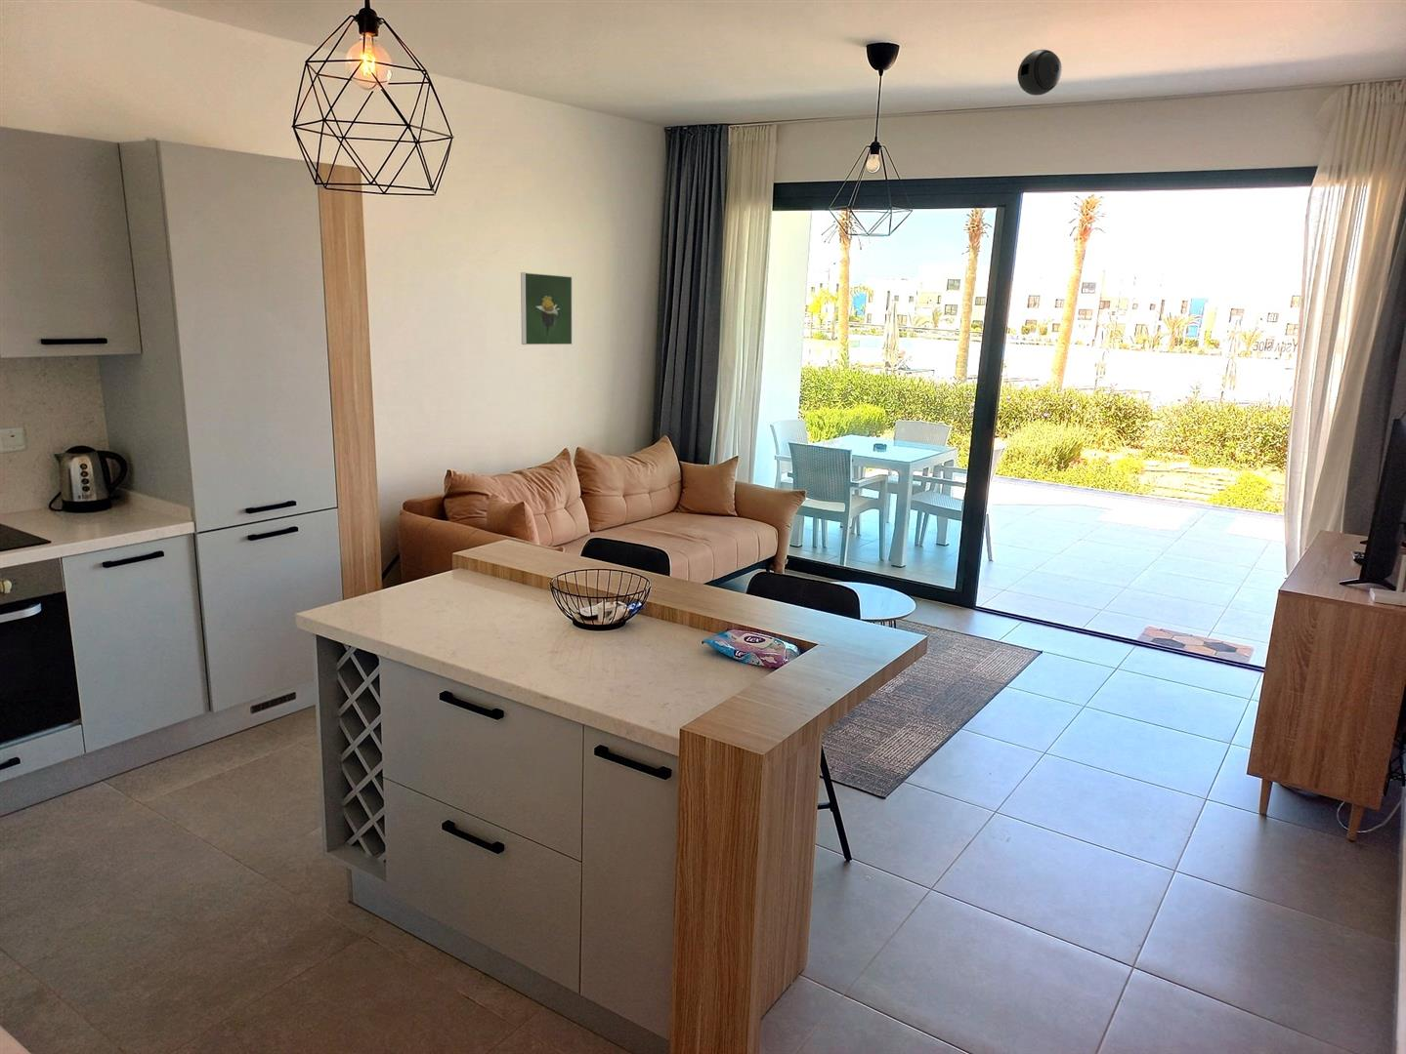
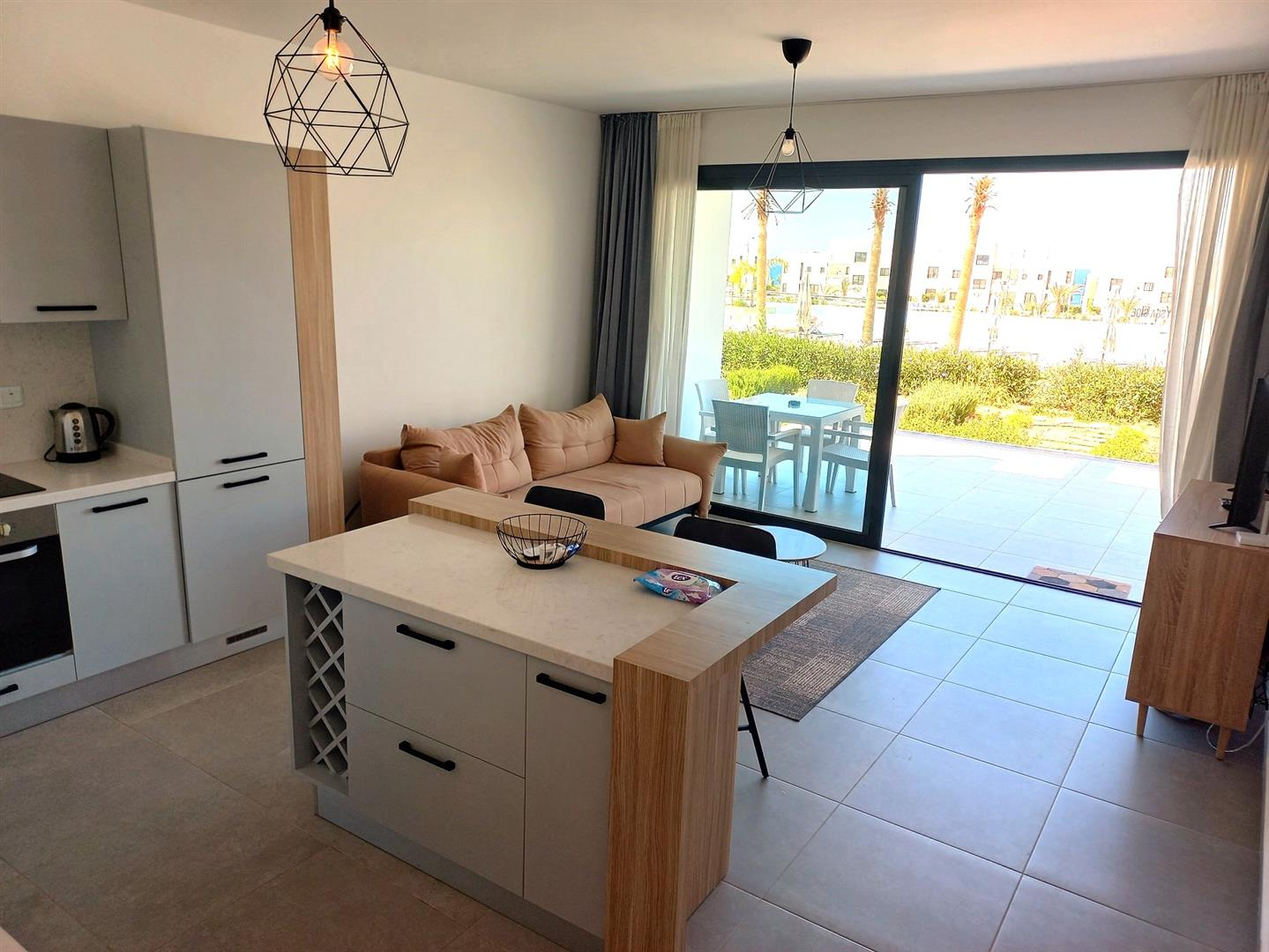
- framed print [520,271,573,345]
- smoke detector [1017,49,1063,96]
